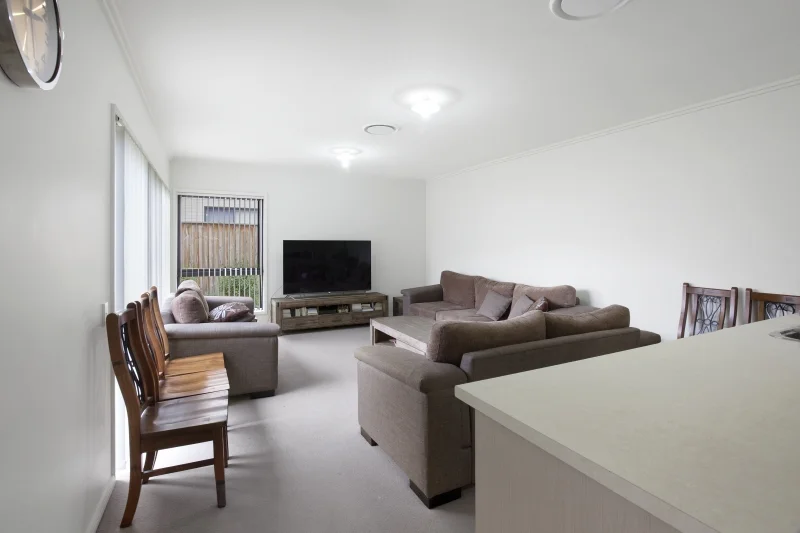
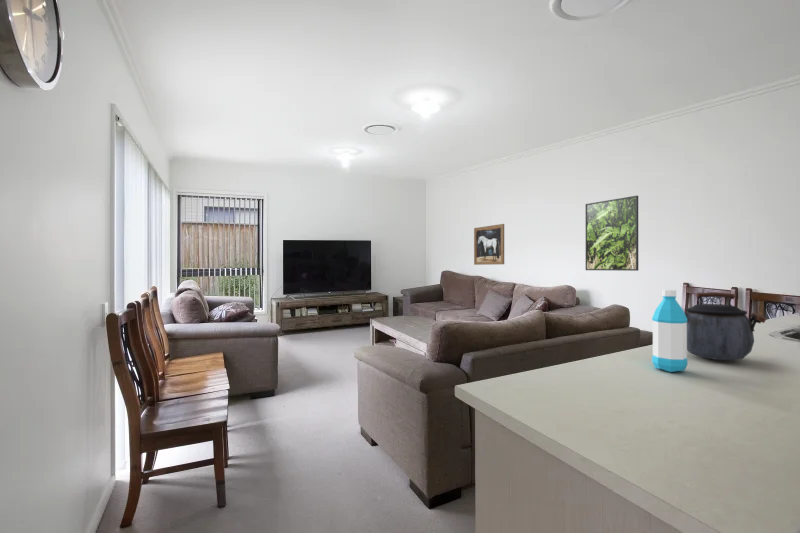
+ wall art [473,223,505,266]
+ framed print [585,195,639,272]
+ water bottle [651,289,688,373]
+ kettle [685,291,767,361]
